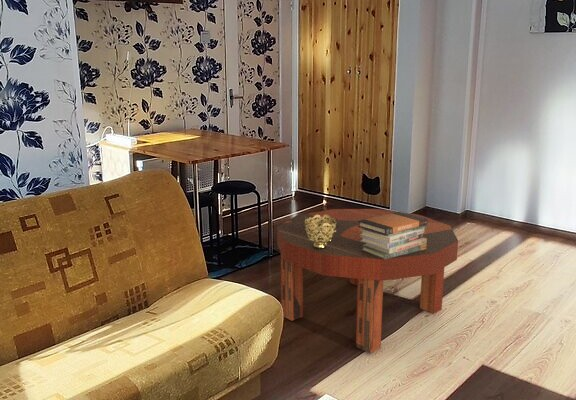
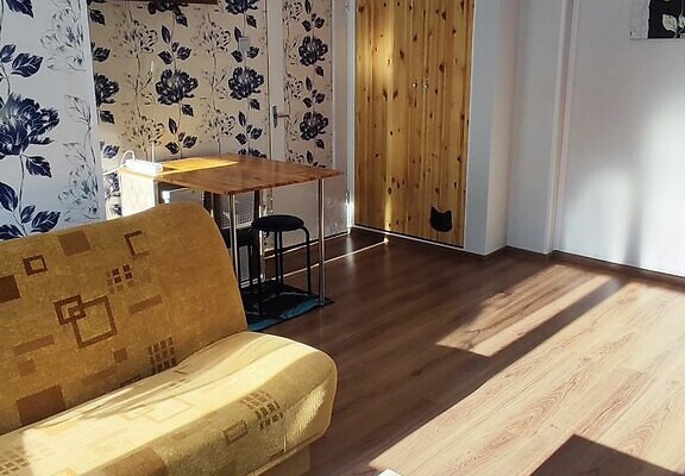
- coffee table [276,208,459,354]
- decorative bowl [304,214,337,249]
- book stack [358,211,428,260]
